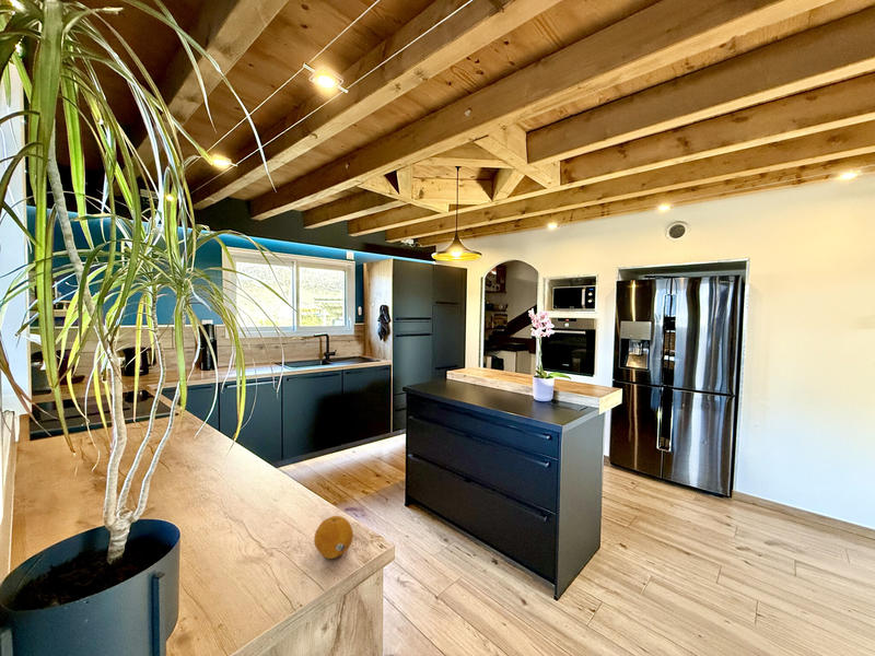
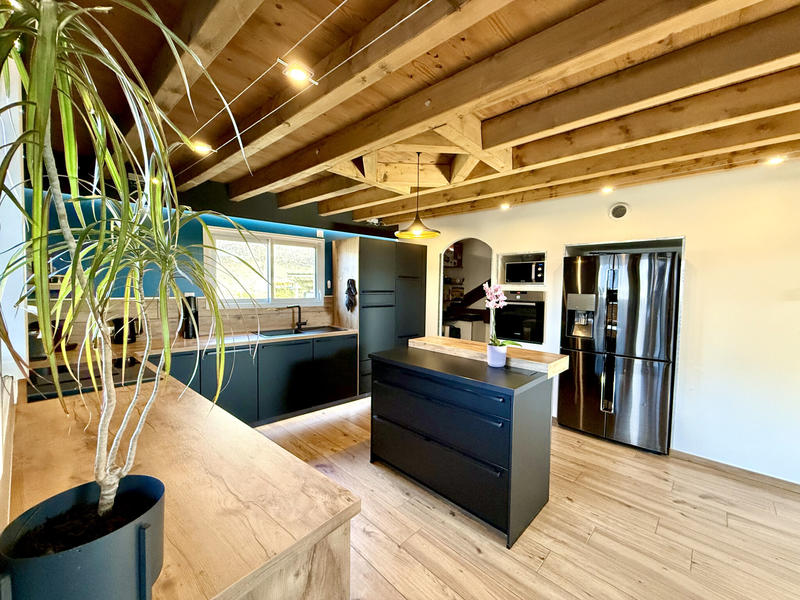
- fruit [313,515,354,560]
